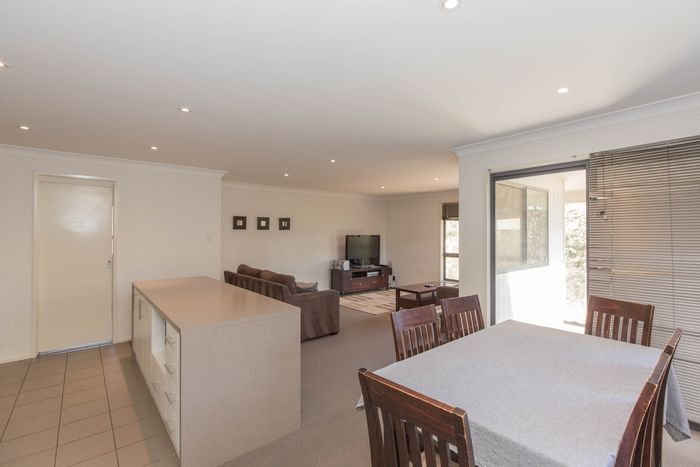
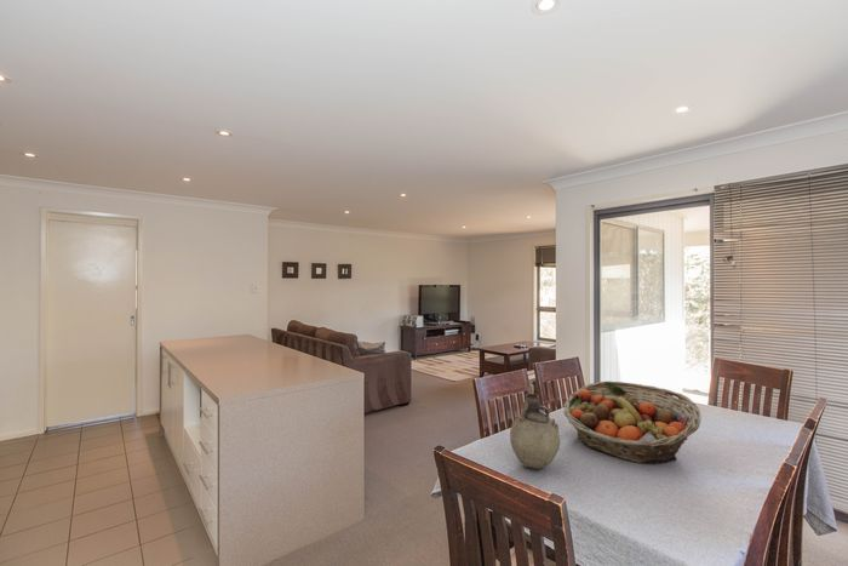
+ fruit basket [562,381,701,465]
+ vase [509,393,561,470]
